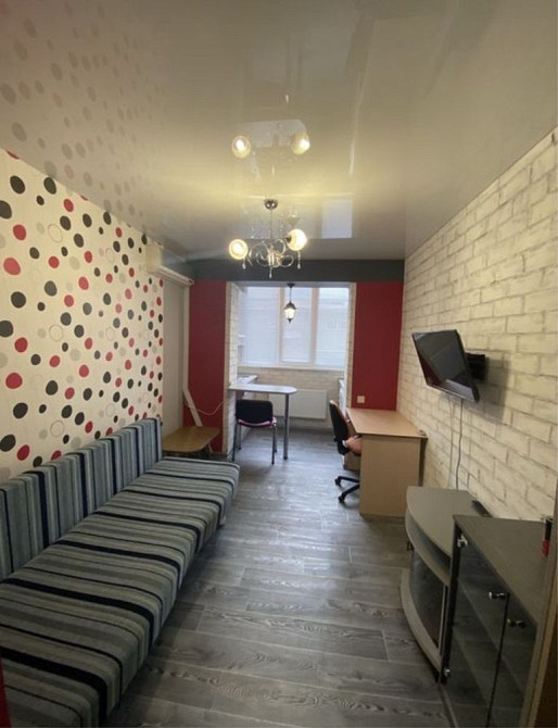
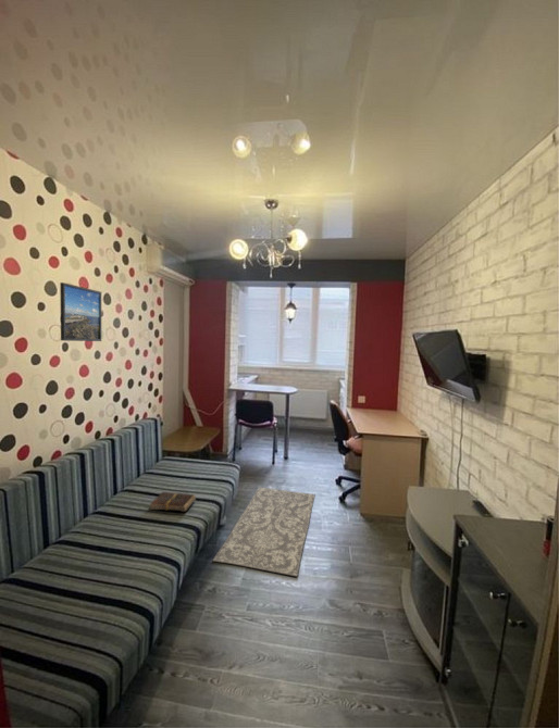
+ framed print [59,281,102,342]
+ rug [212,486,316,578]
+ book [149,491,197,513]
